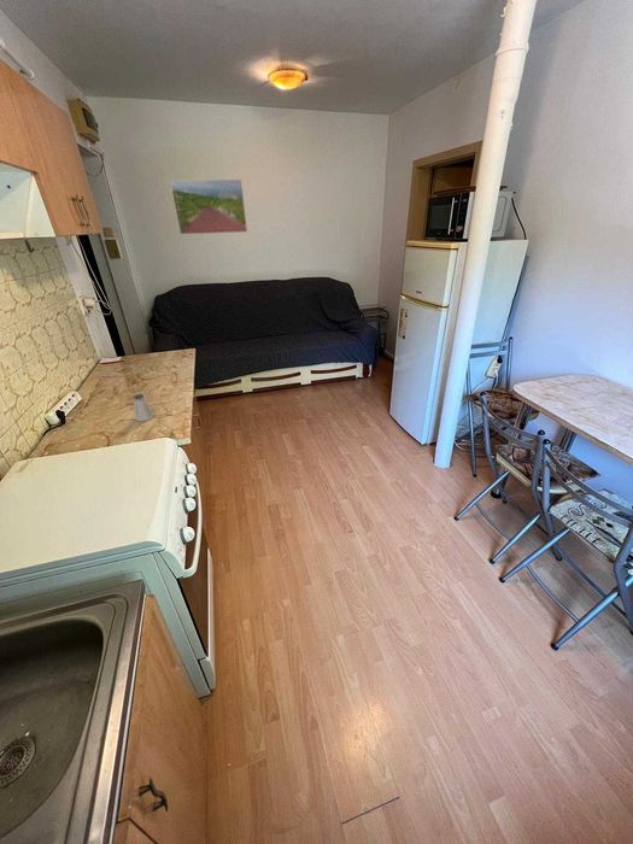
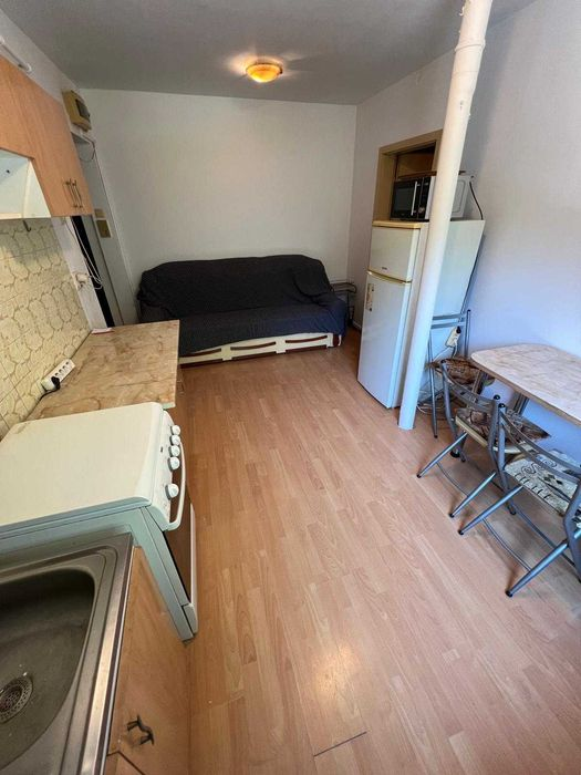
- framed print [169,178,248,236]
- saltshaker [133,393,156,422]
